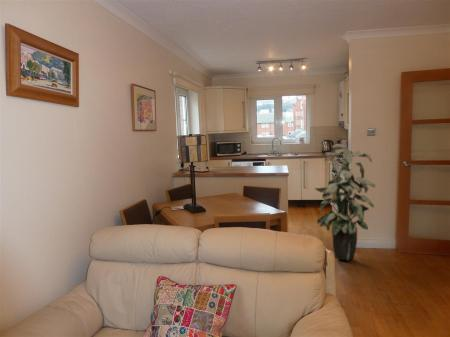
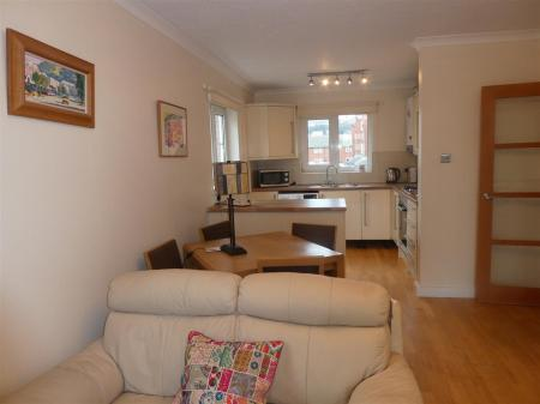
- indoor plant [314,143,376,262]
